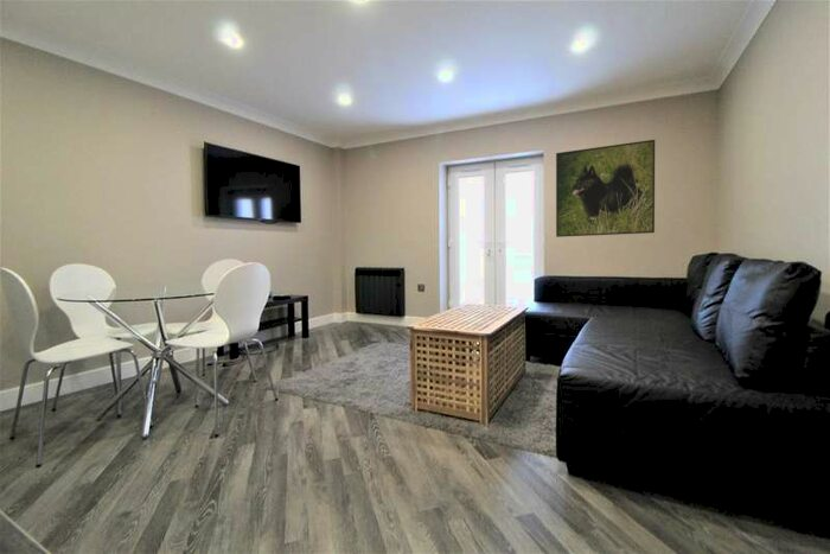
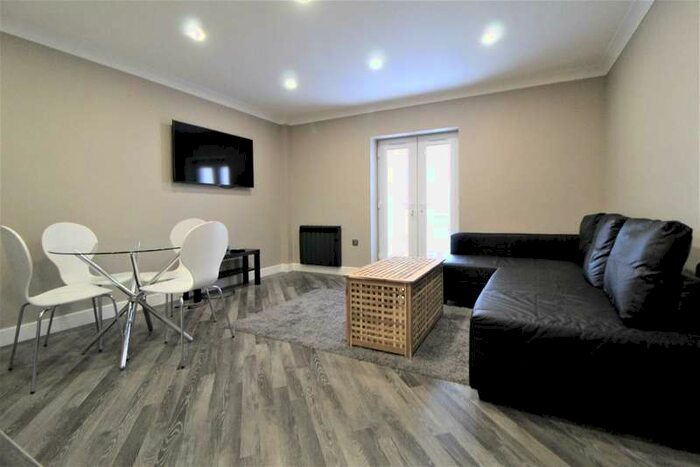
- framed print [555,139,656,238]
